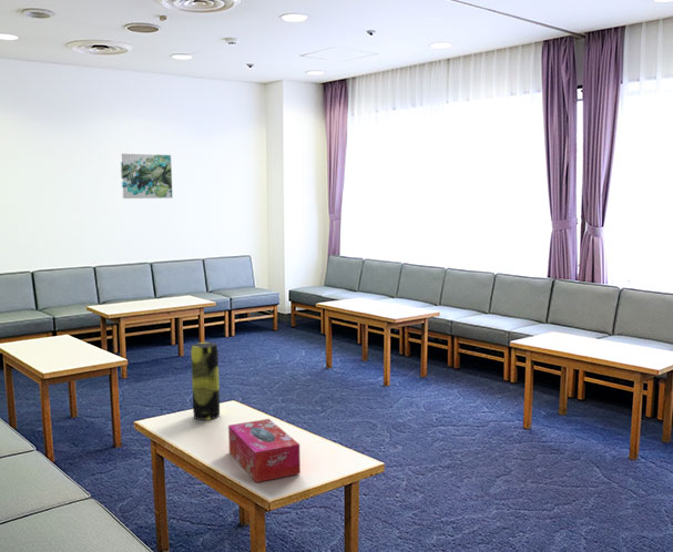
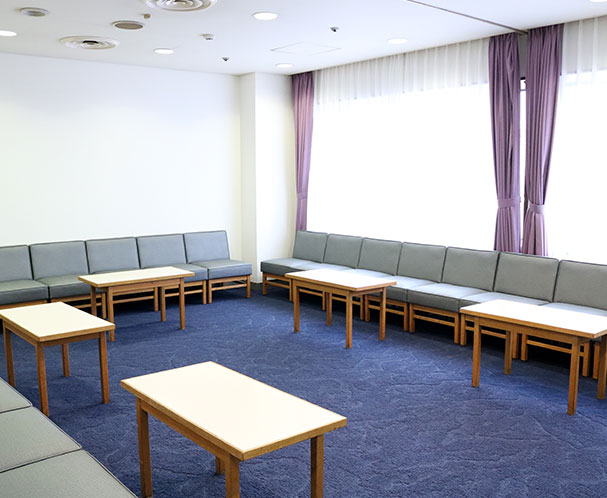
- tissue box [227,418,302,483]
- vase [190,341,221,421]
- wall art [120,153,174,200]
